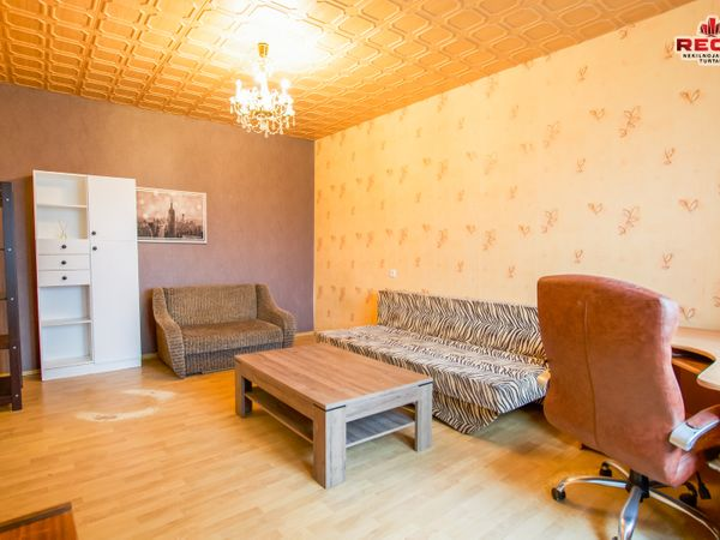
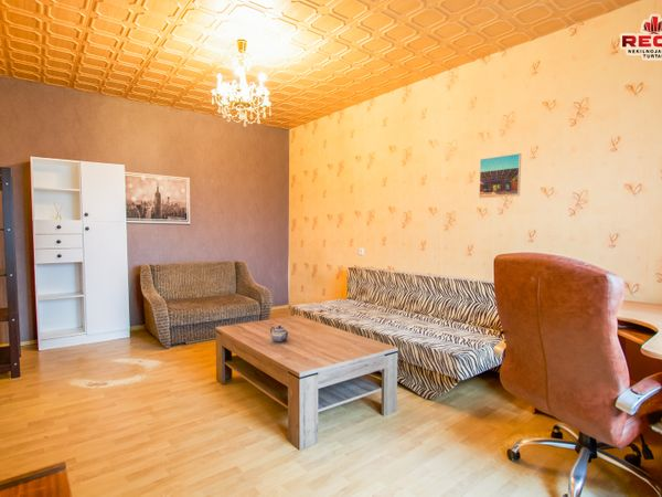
+ teapot [269,325,290,345]
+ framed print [478,152,522,199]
